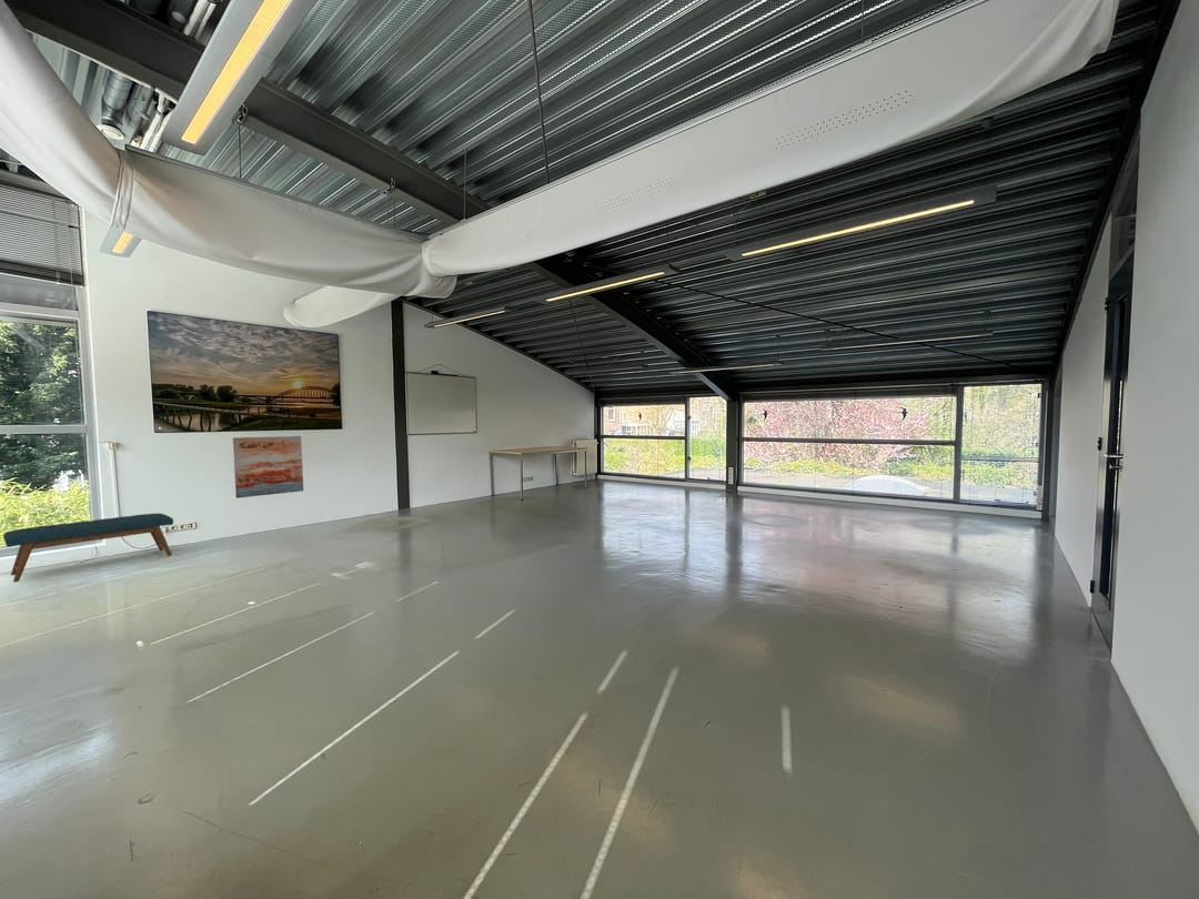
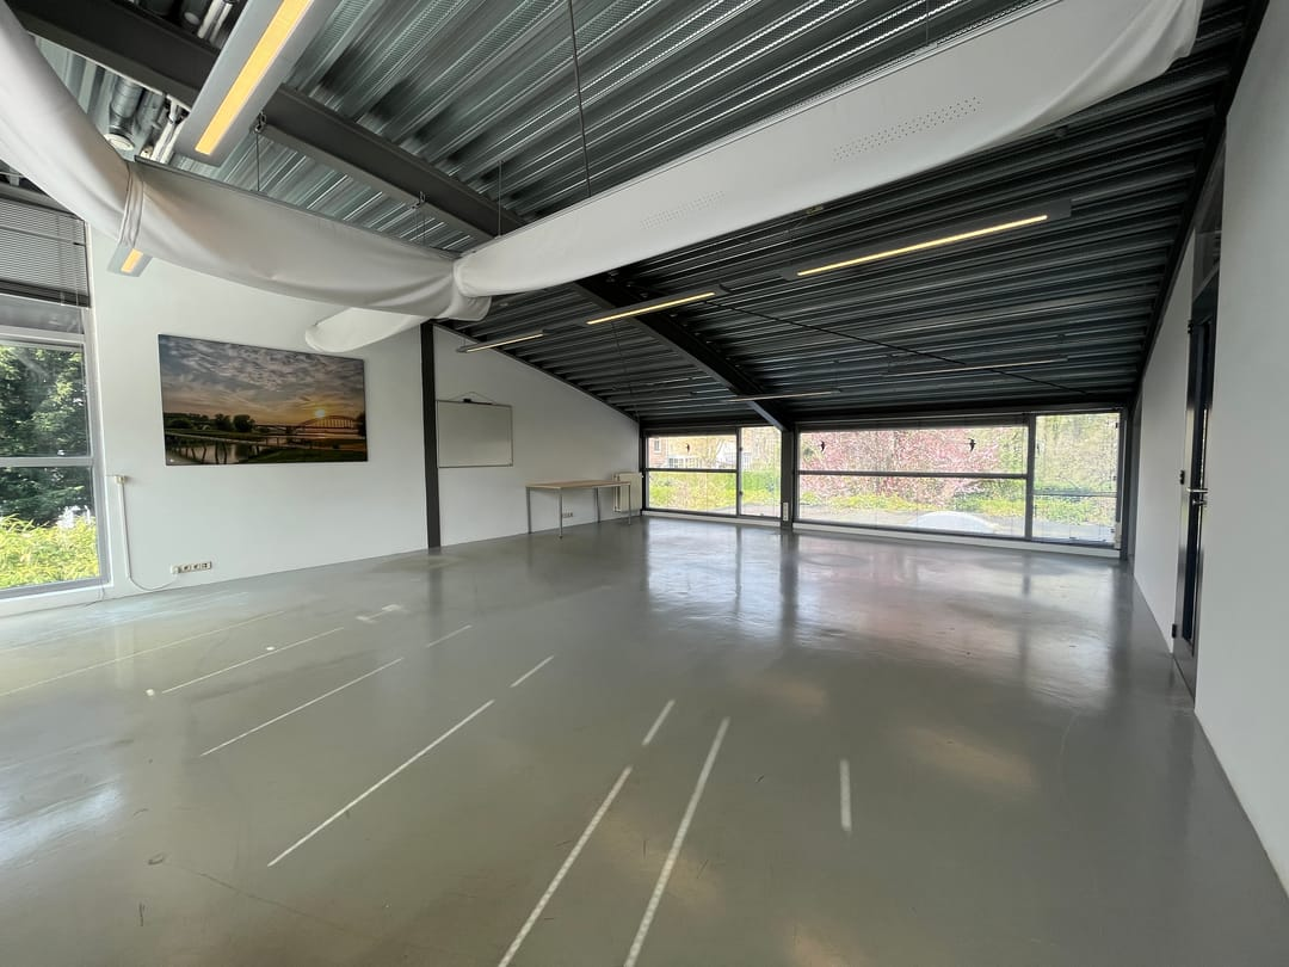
- wall art [232,435,304,499]
- bench [2,513,174,583]
